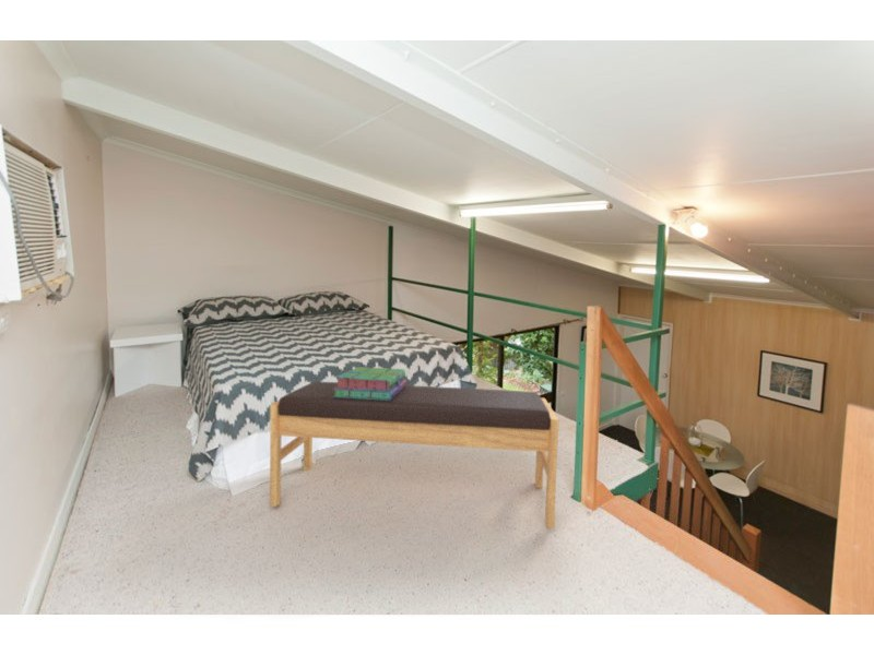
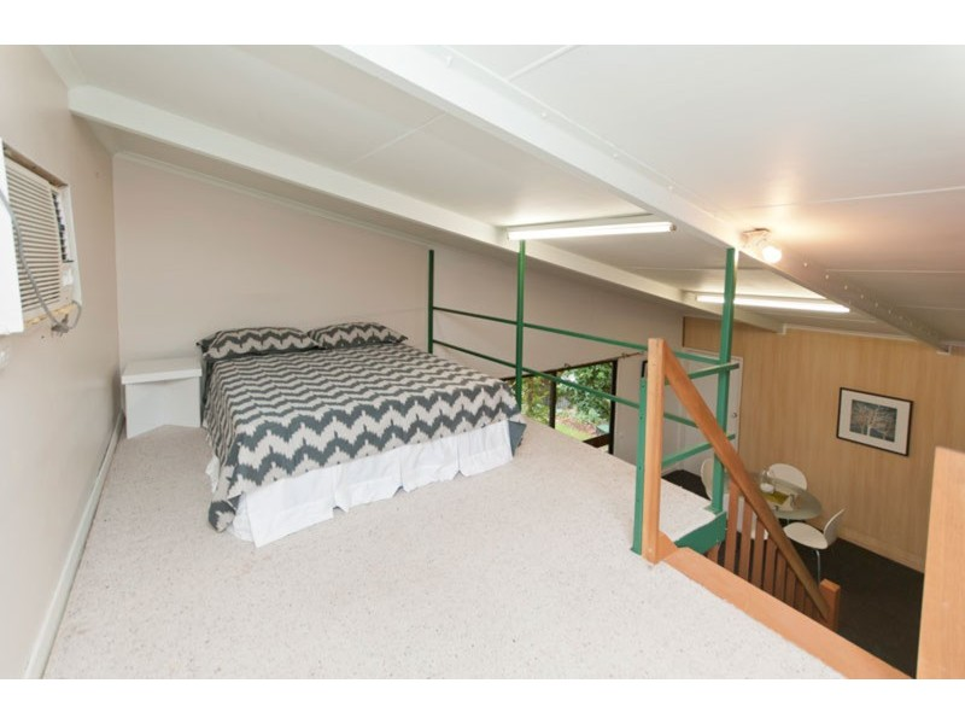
- stack of books [333,366,408,401]
- bench [269,381,559,528]
